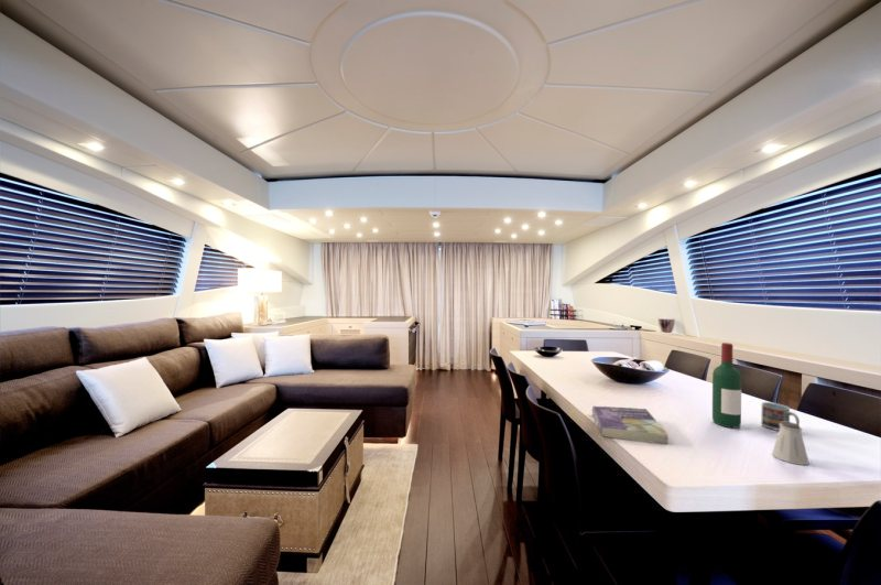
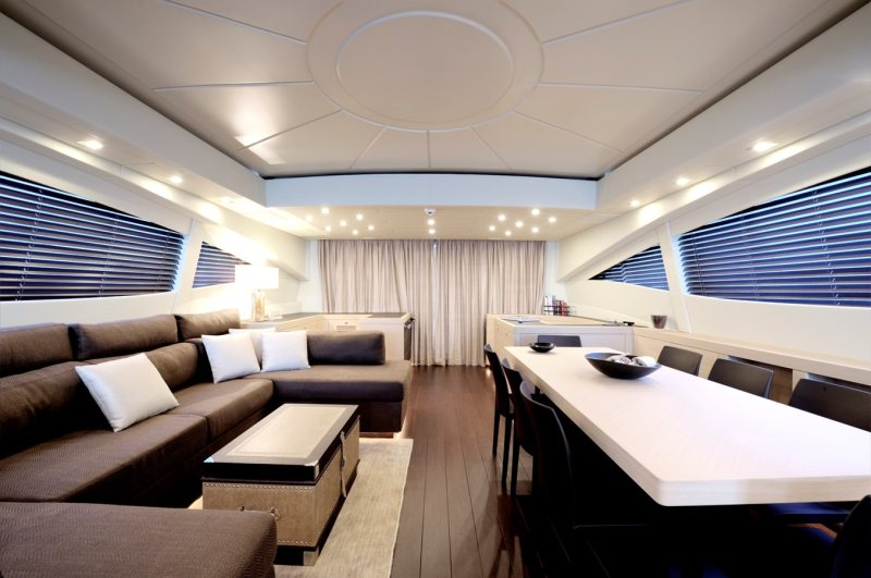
- saltshaker [771,421,811,466]
- cup [760,401,801,432]
- book [591,405,670,445]
- wine bottle [711,342,742,429]
